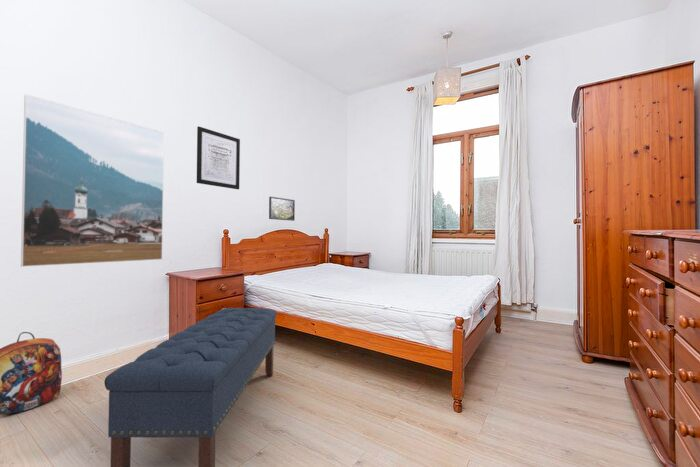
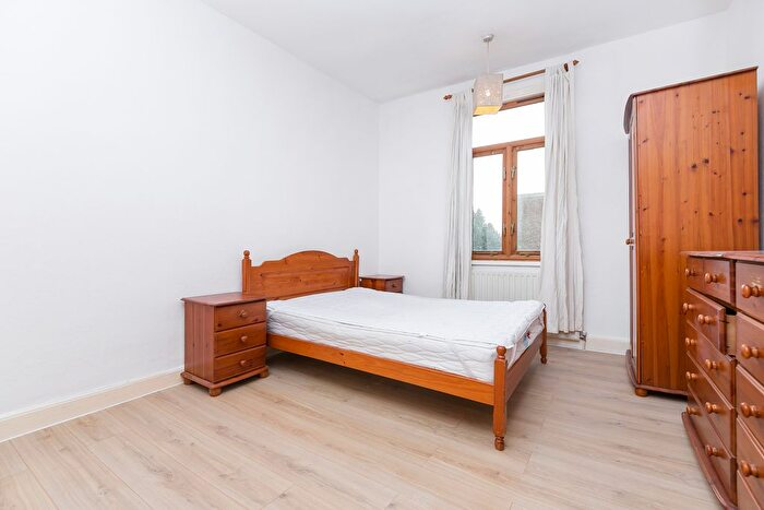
- backpack [0,331,63,415]
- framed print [20,93,165,268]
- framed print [268,196,296,222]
- wall art [196,125,241,190]
- bench [103,307,278,467]
